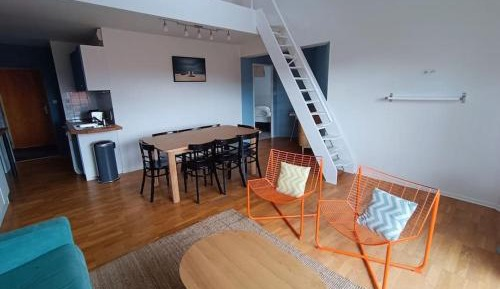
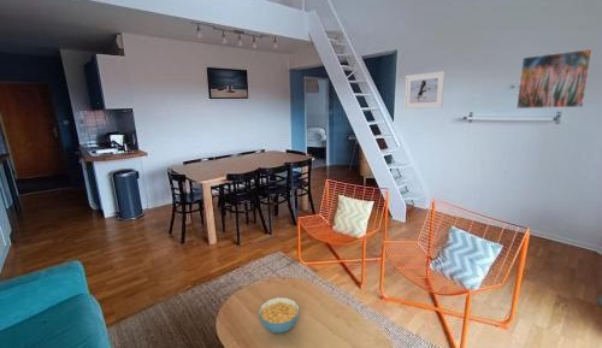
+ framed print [515,48,594,110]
+ cereal bowl [258,296,301,334]
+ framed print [403,70,445,110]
